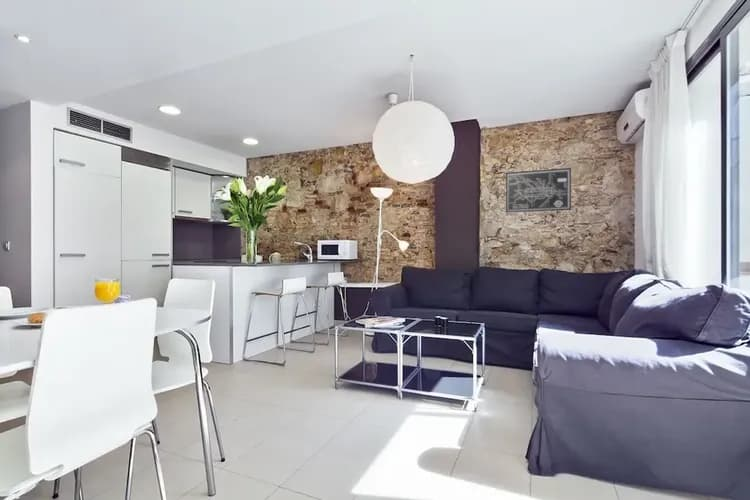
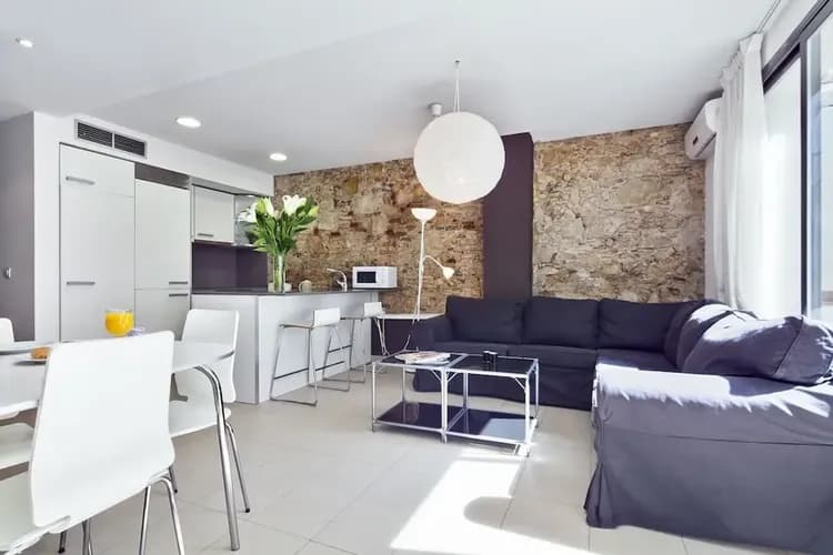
- wall art [505,167,572,213]
